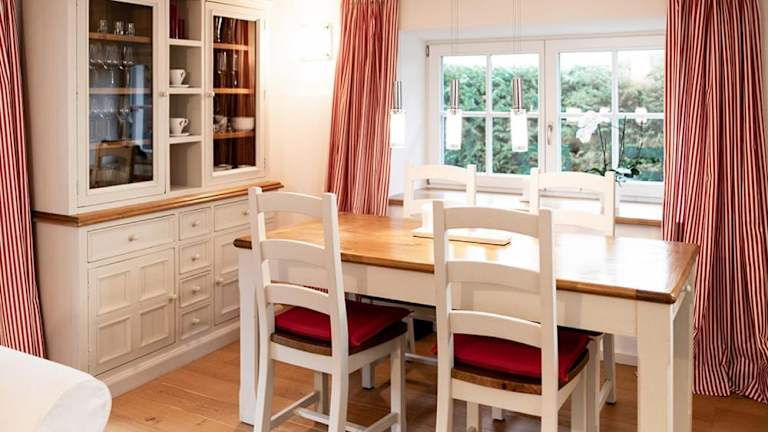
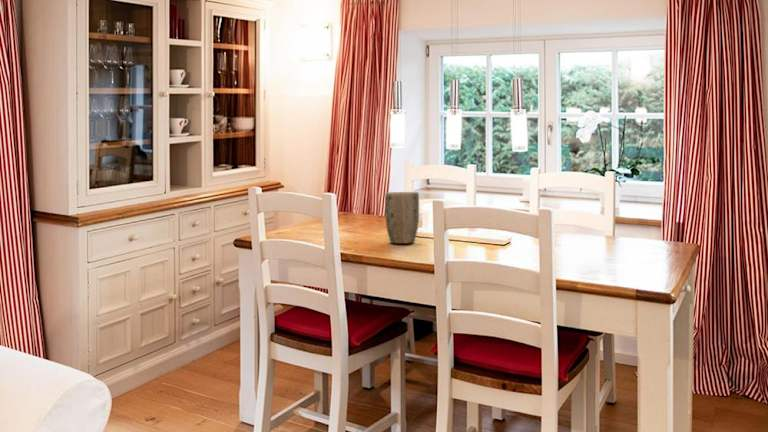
+ plant pot [384,191,420,245]
